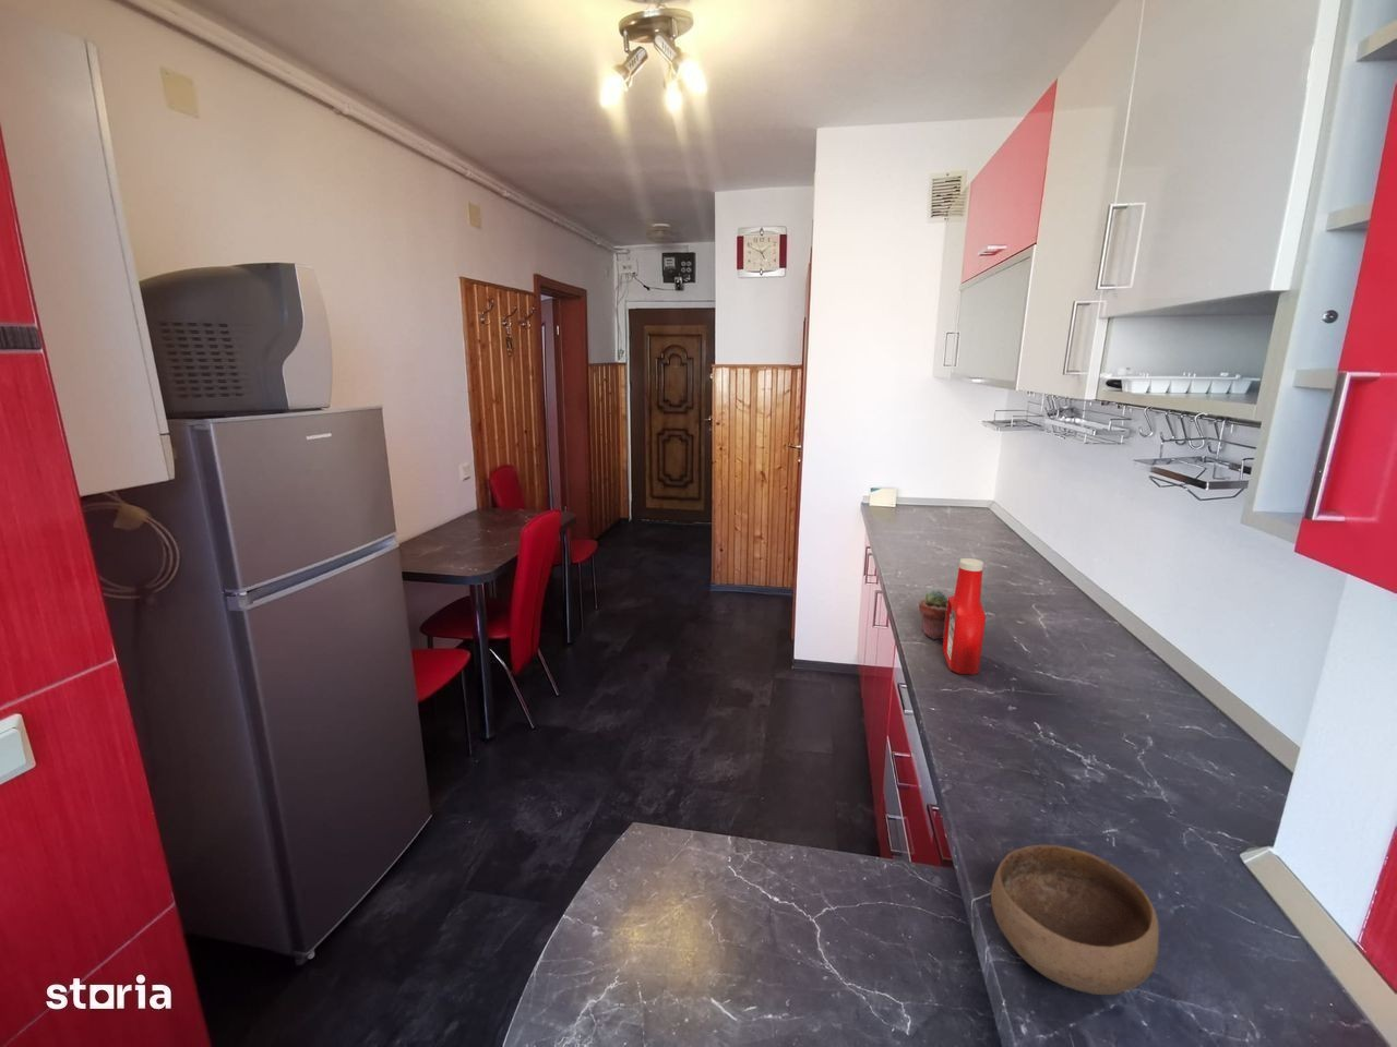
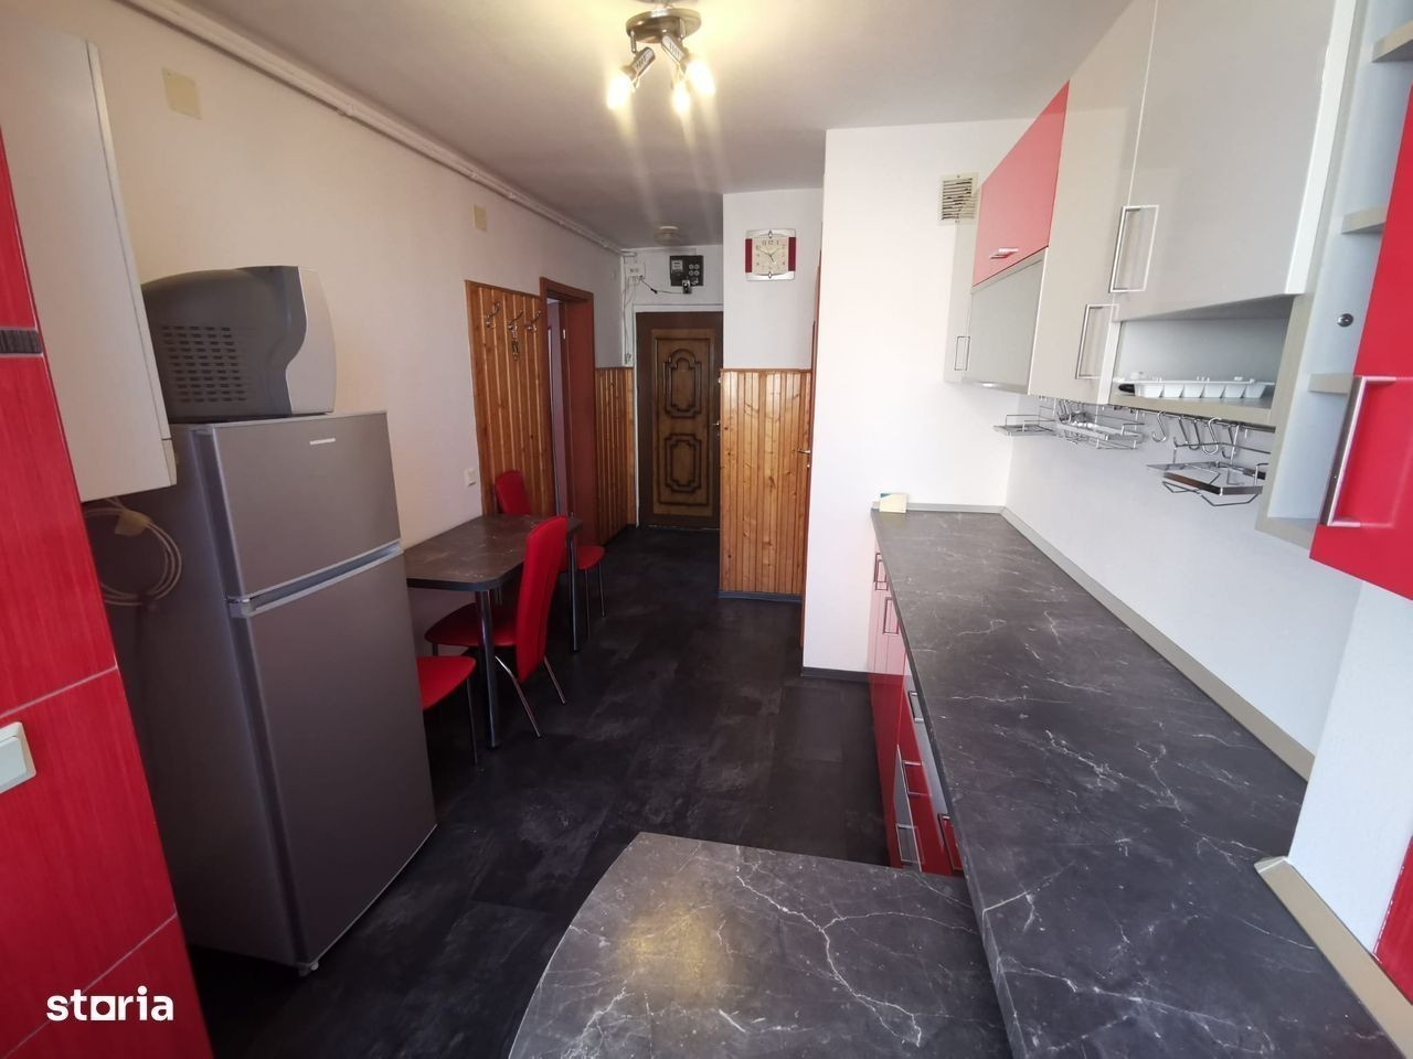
- soap bottle [942,558,987,676]
- bowl [990,845,1160,995]
- potted succulent [917,588,948,640]
